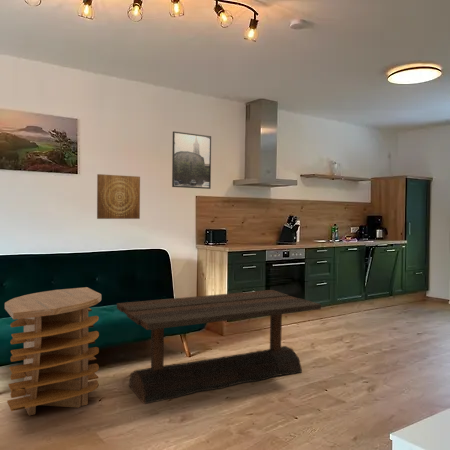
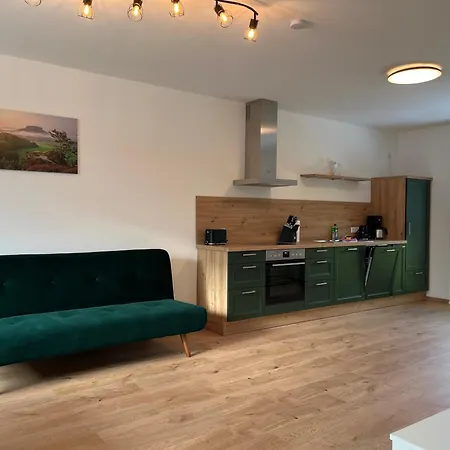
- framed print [171,130,212,190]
- coffee table [116,289,322,405]
- wall art [96,173,141,220]
- side table [4,286,102,417]
